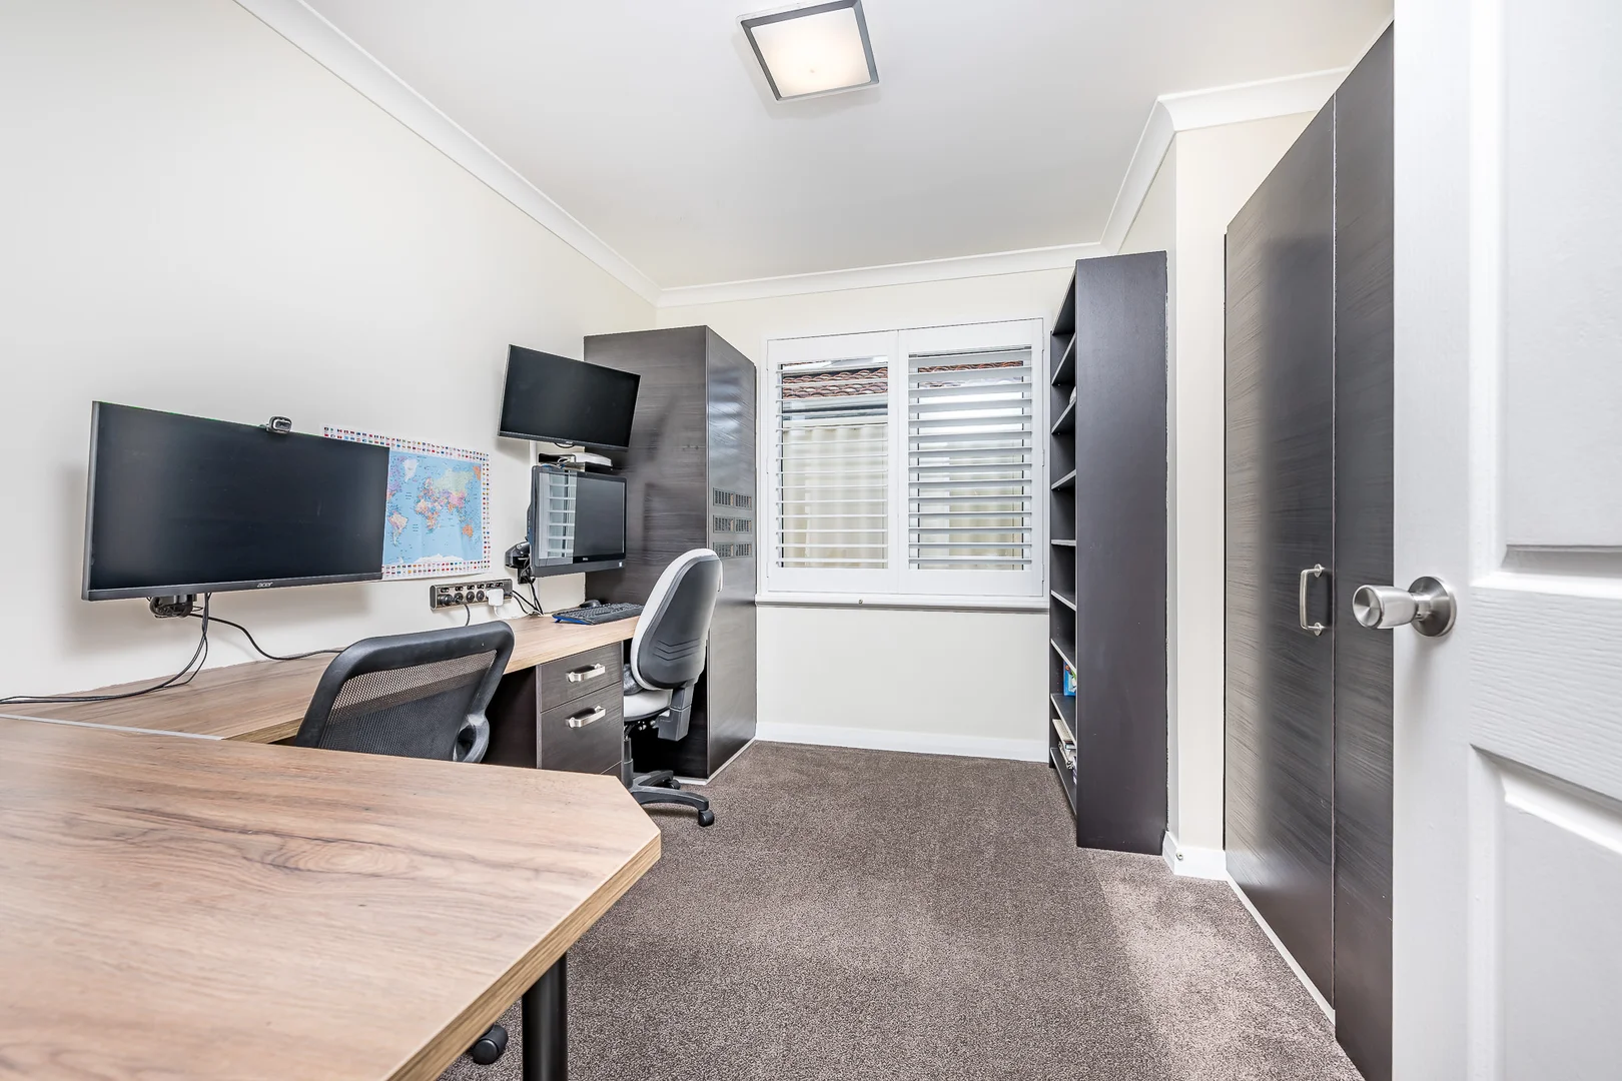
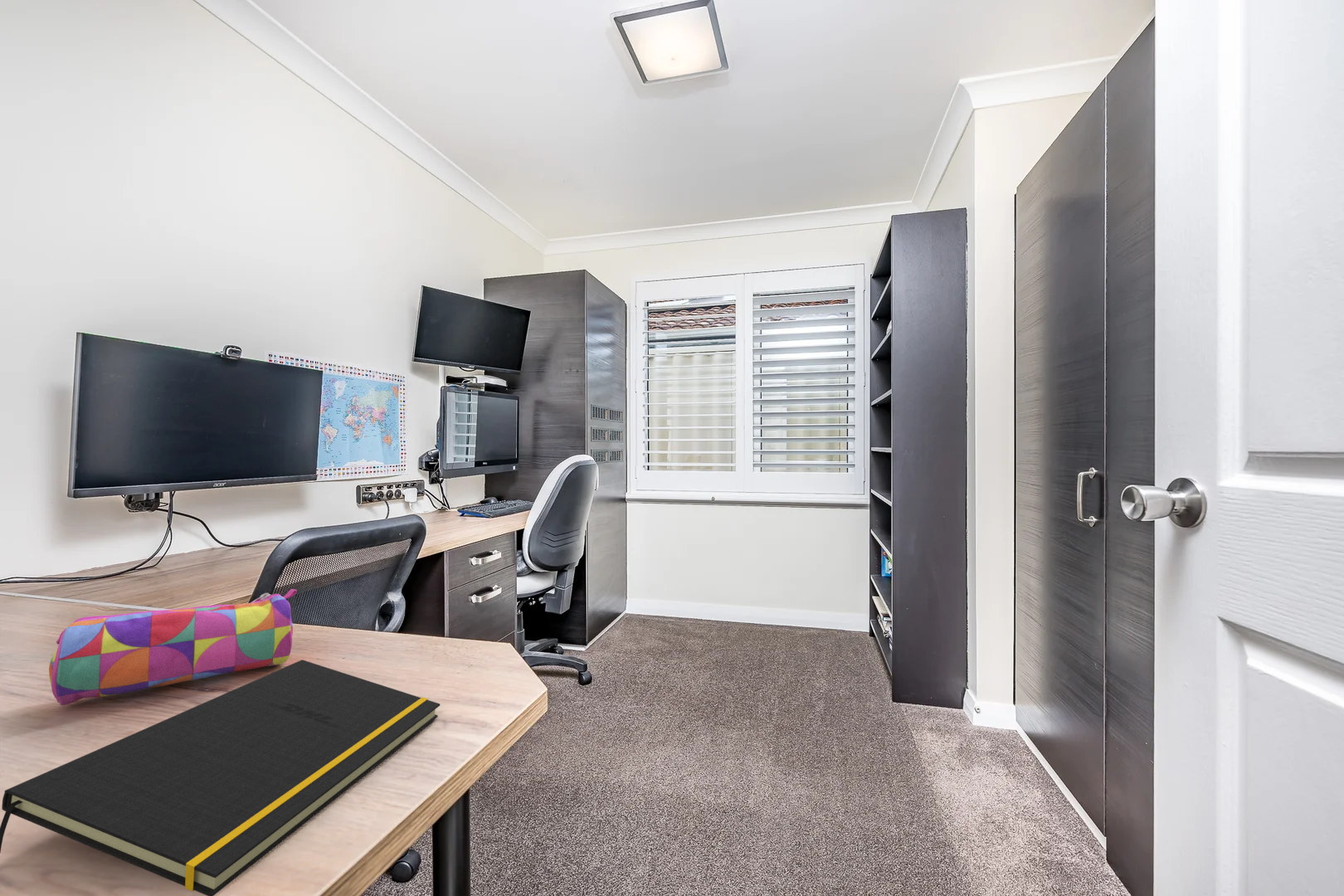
+ notepad [0,659,441,896]
+ pencil case [48,588,298,706]
